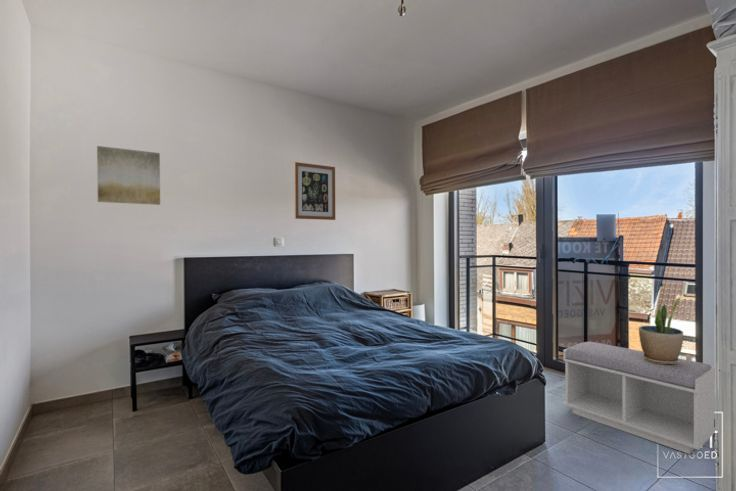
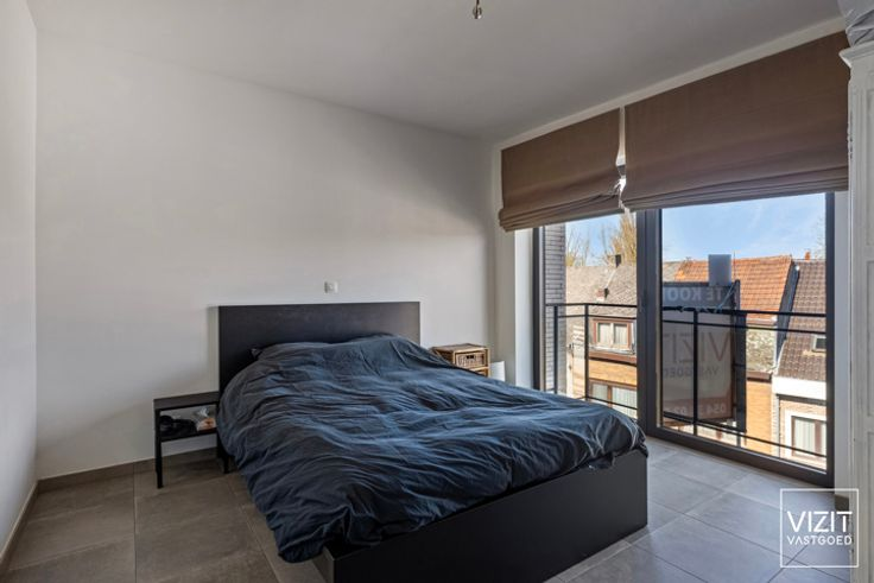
- wall art [96,145,161,206]
- wall art [293,161,336,221]
- bench [562,341,717,455]
- potted plant [638,296,684,364]
